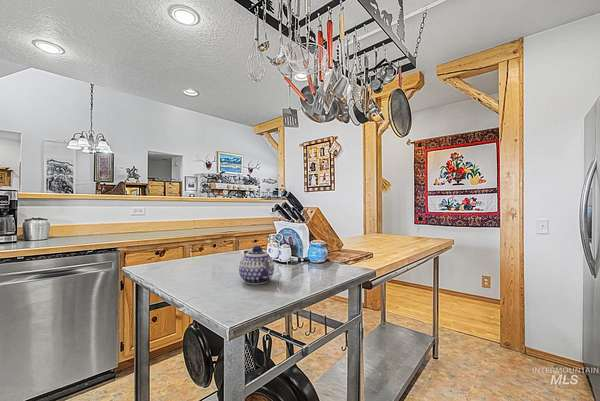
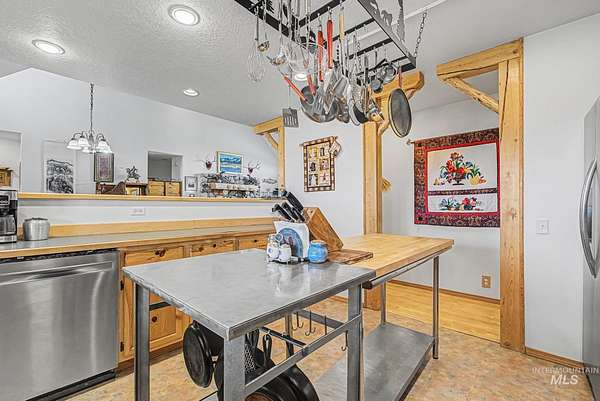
- teapot [238,245,275,285]
